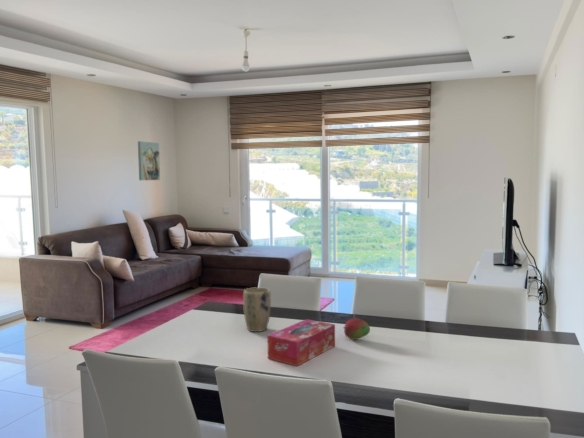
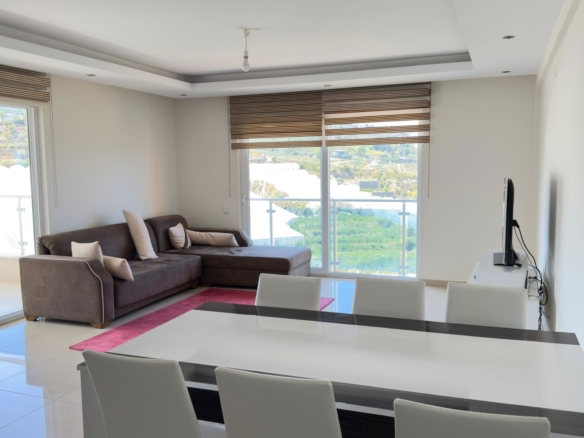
- plant pot [242,286,272,333]
- fruit [342,317,371,341]
- wall art [137,140,161,181]
- tissue box [266,318,336,367]
